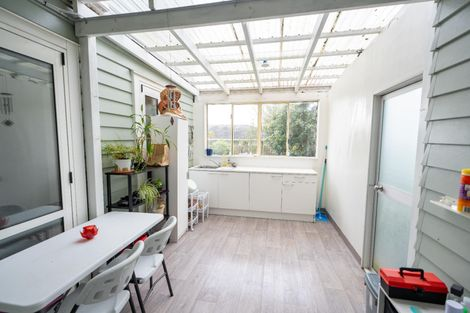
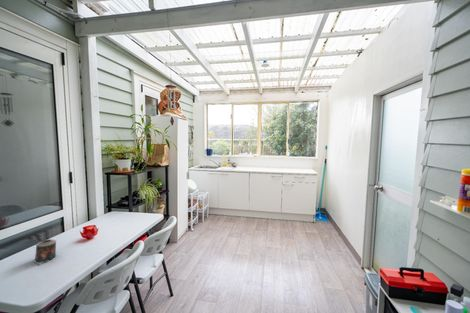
+ candle [32,238,57,266]
